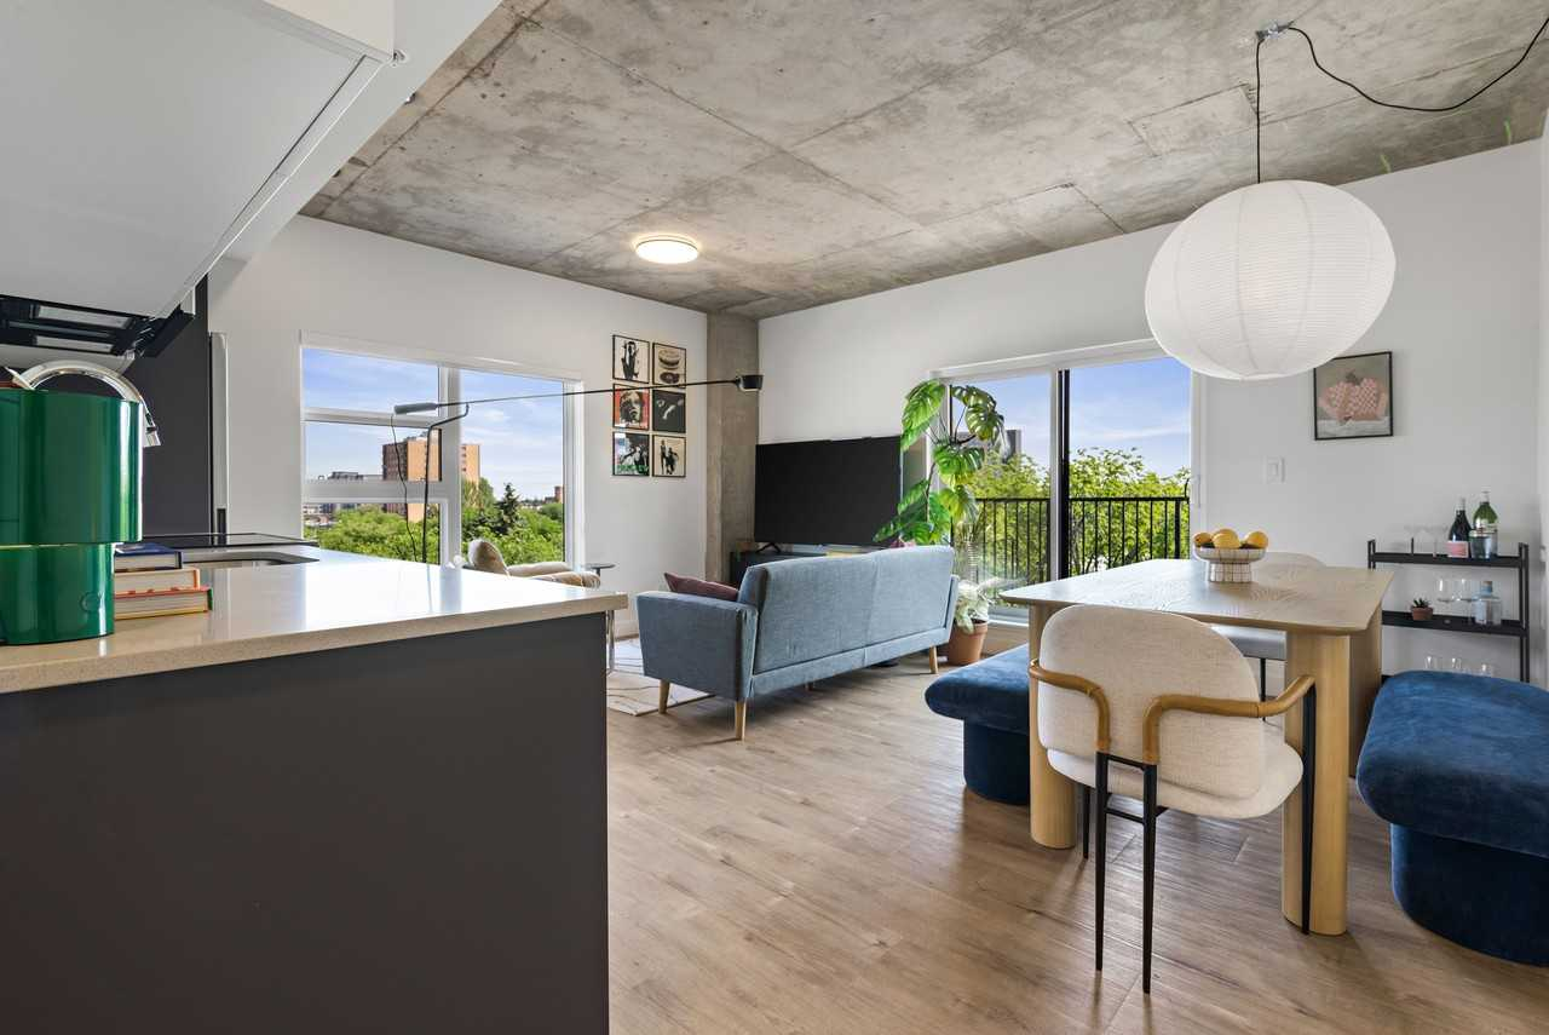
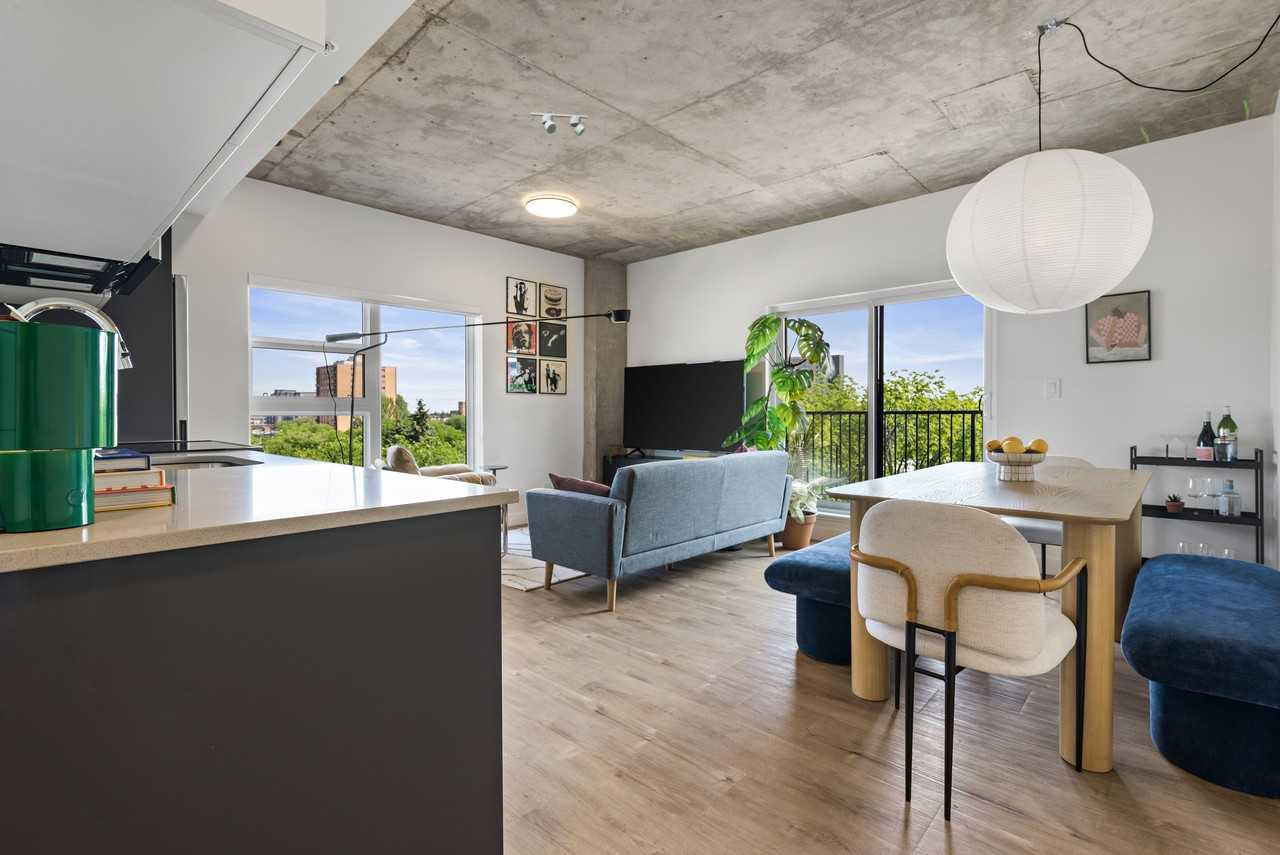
+ track lighting [529,112,589,137]
